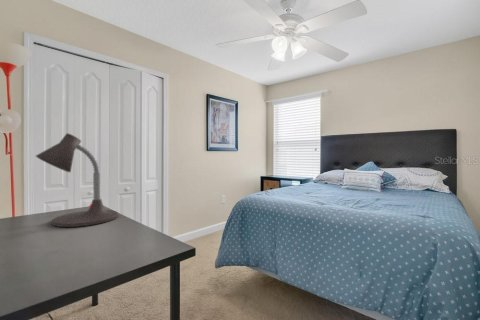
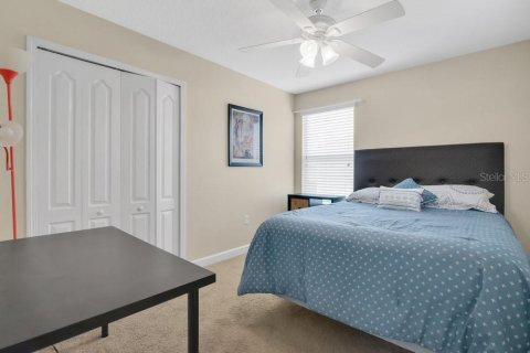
- desk lamp [35,132,119,228]
